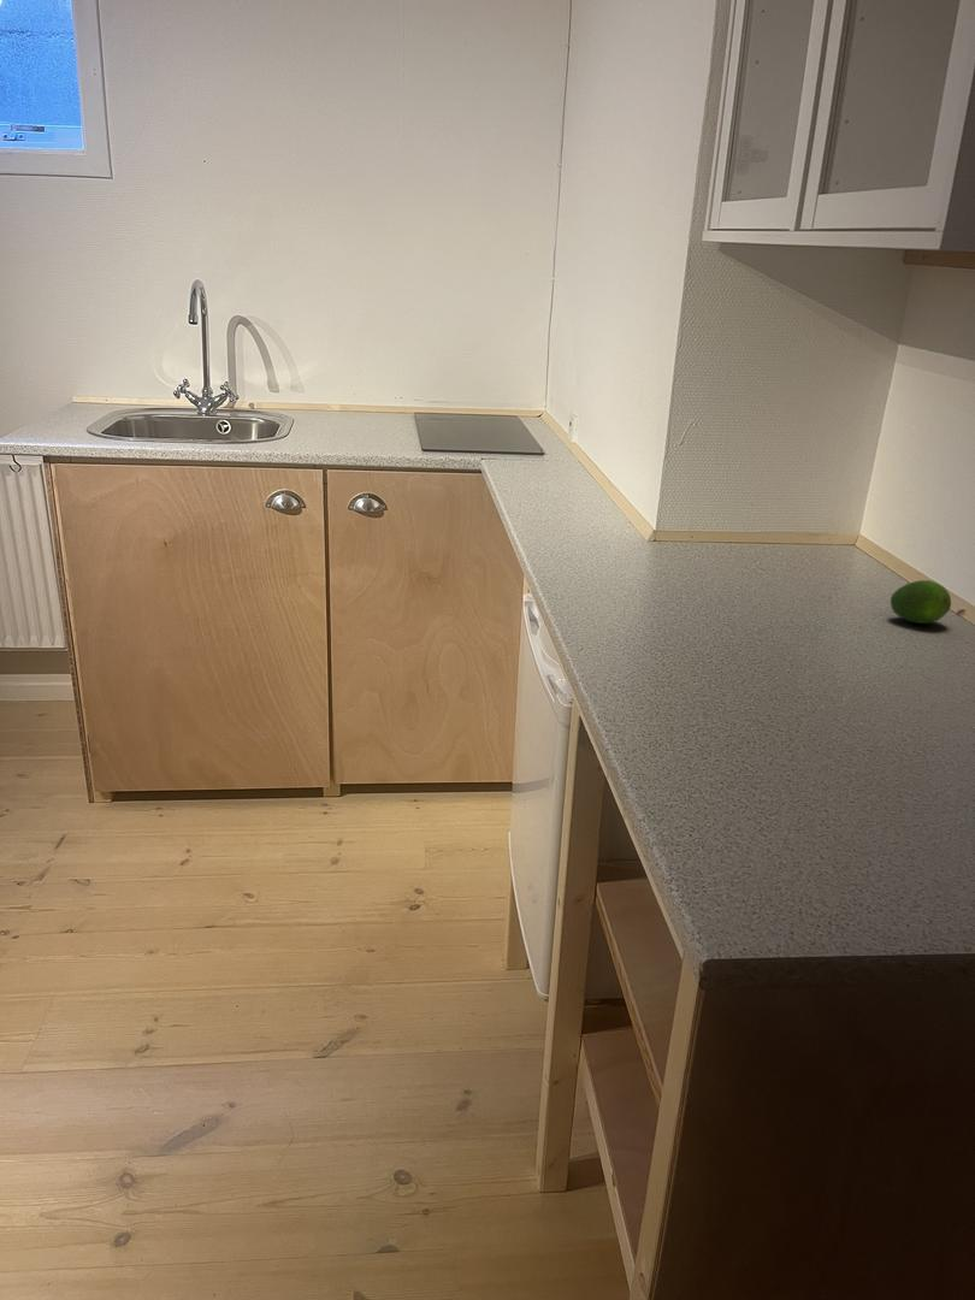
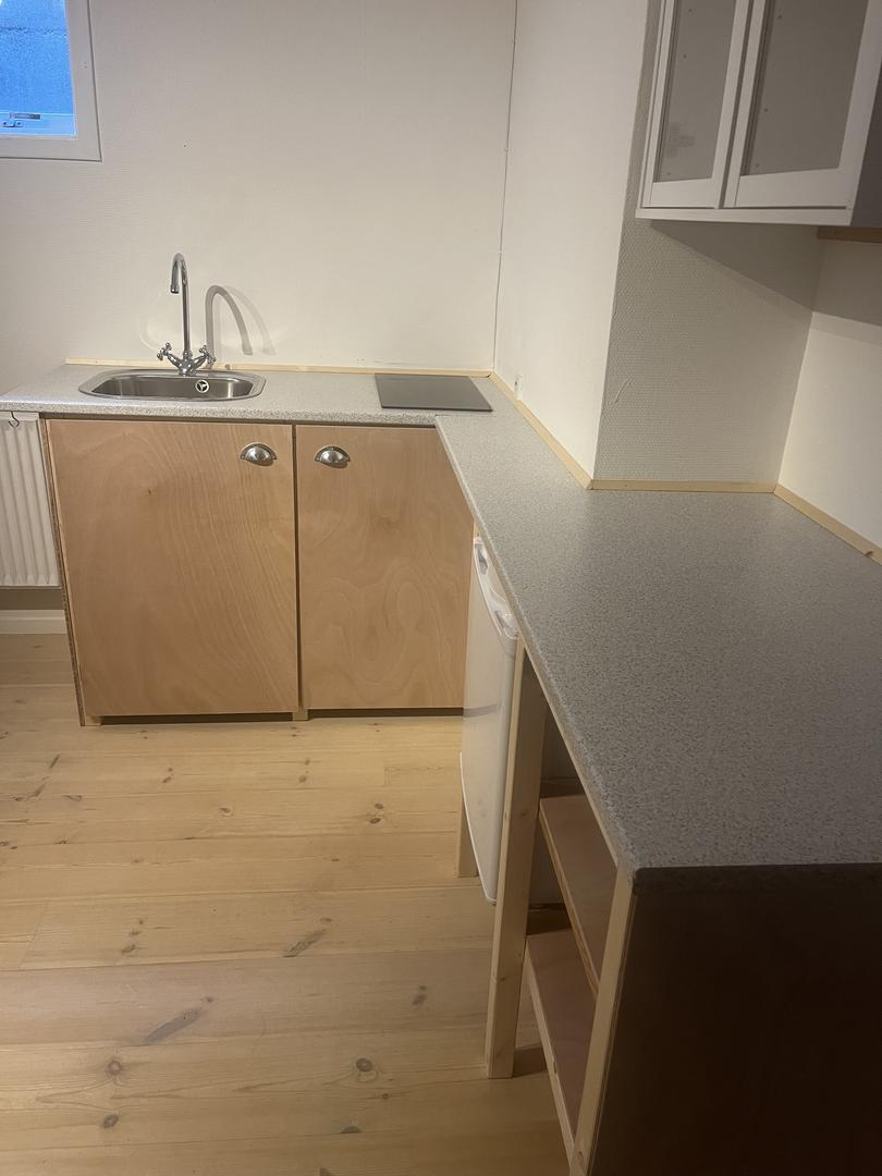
- fruit [890,579,952,625]
